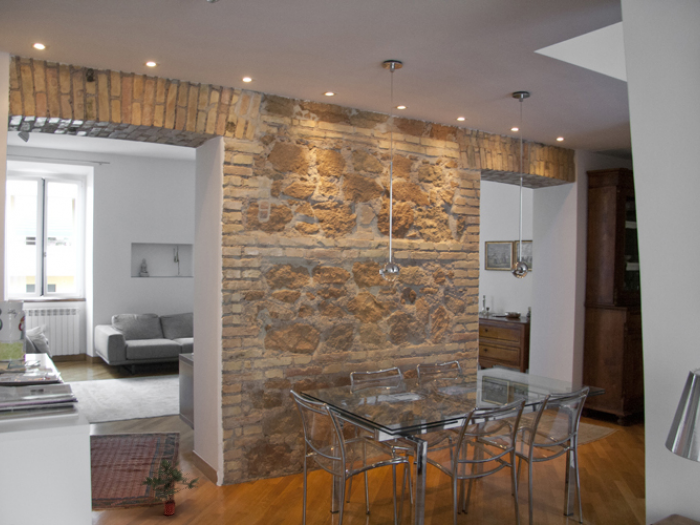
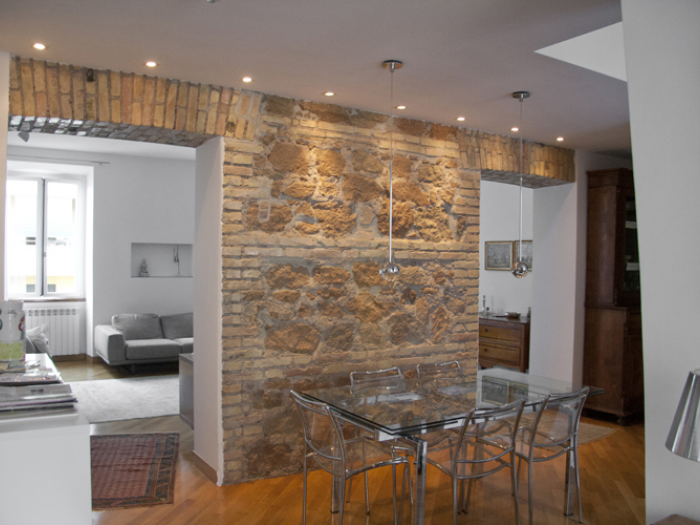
- potted plant [140,458,202,517]
